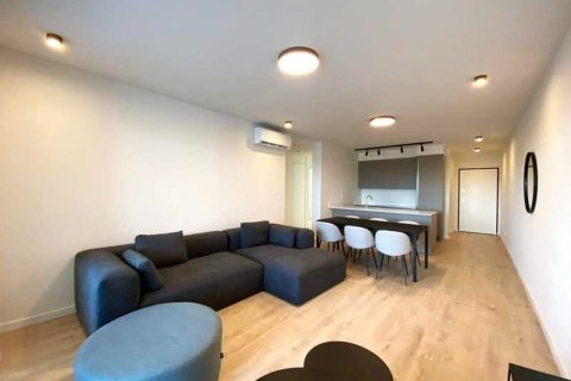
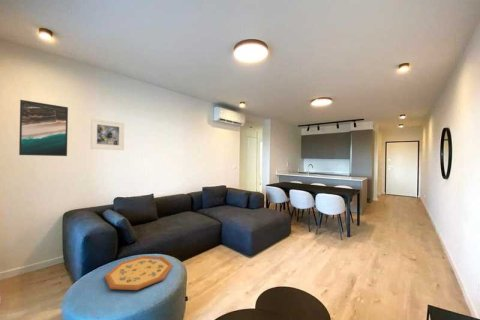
+ decorative tray [104,255,174,291]
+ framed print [90,118,125,151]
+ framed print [18,99,69,157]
